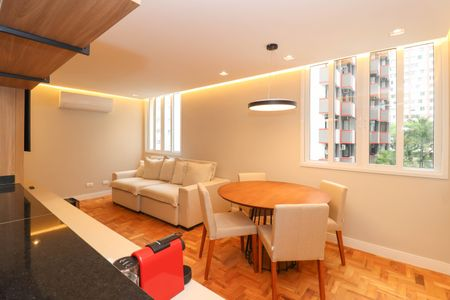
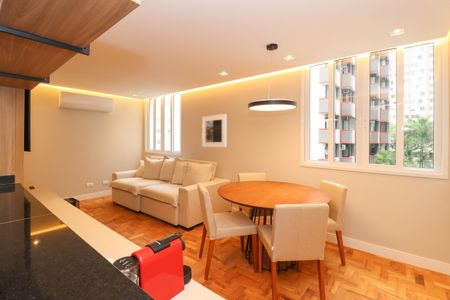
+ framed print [201,113,227,148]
